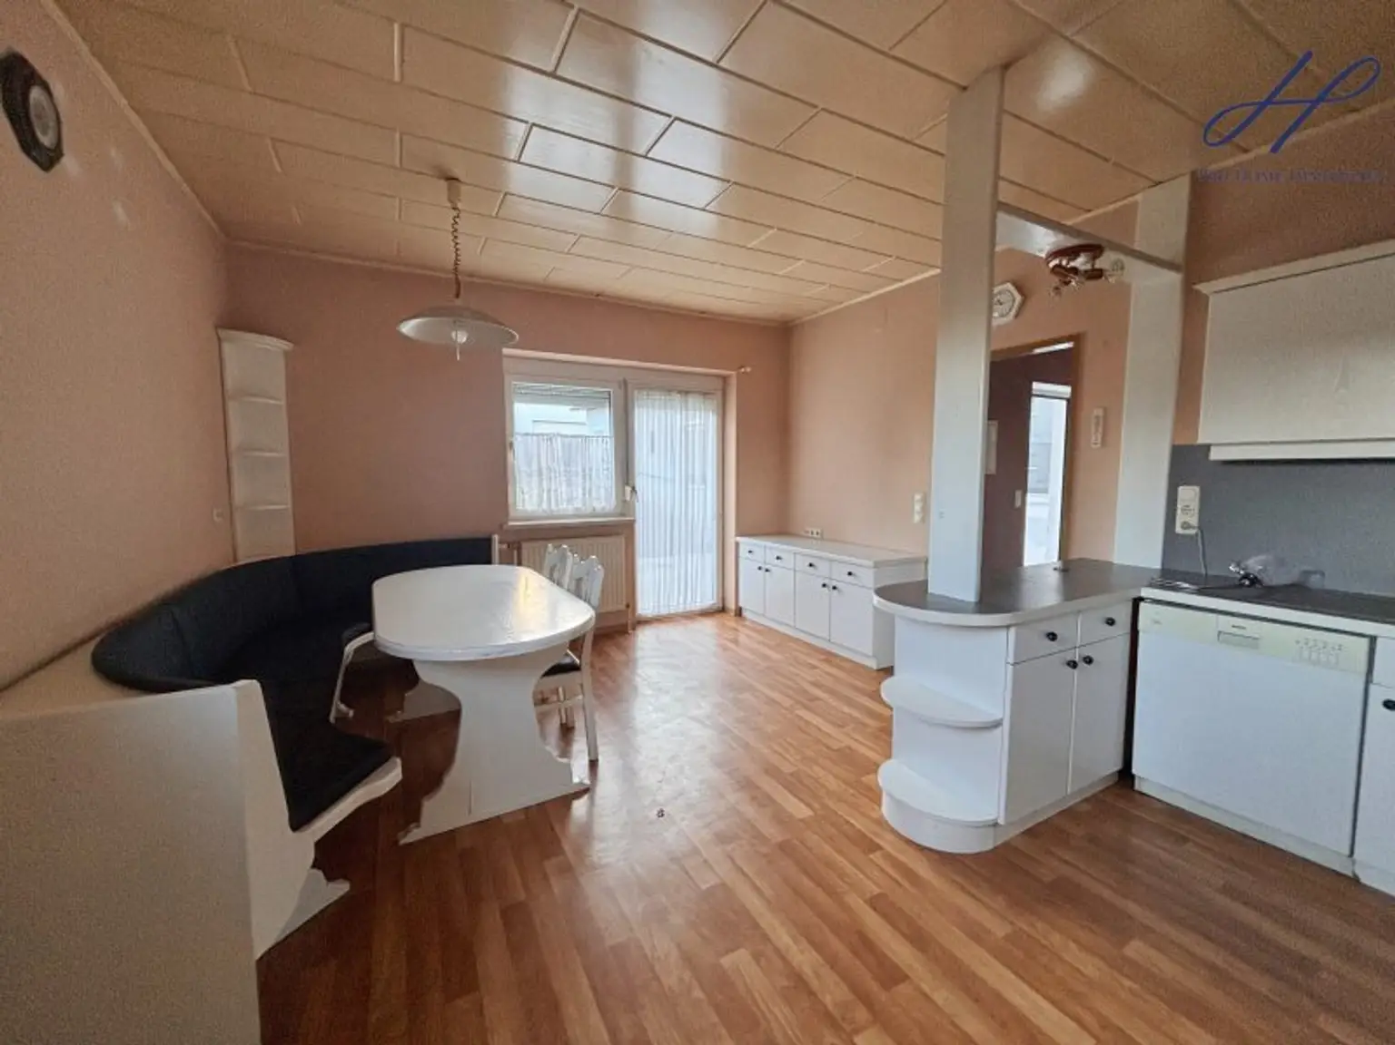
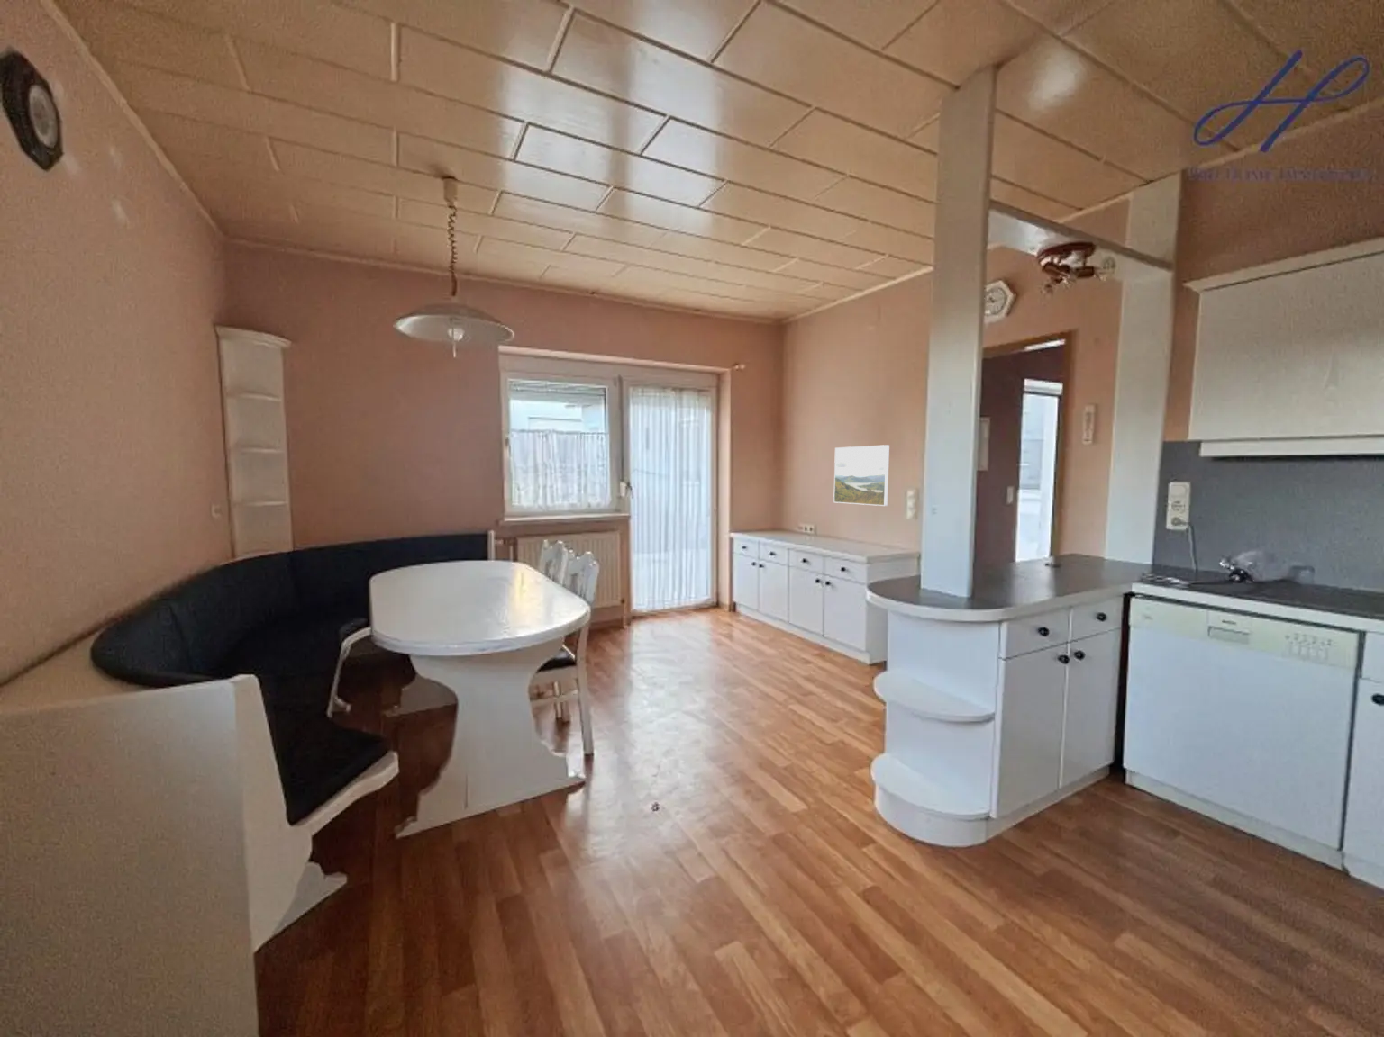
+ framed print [833,443,890,507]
